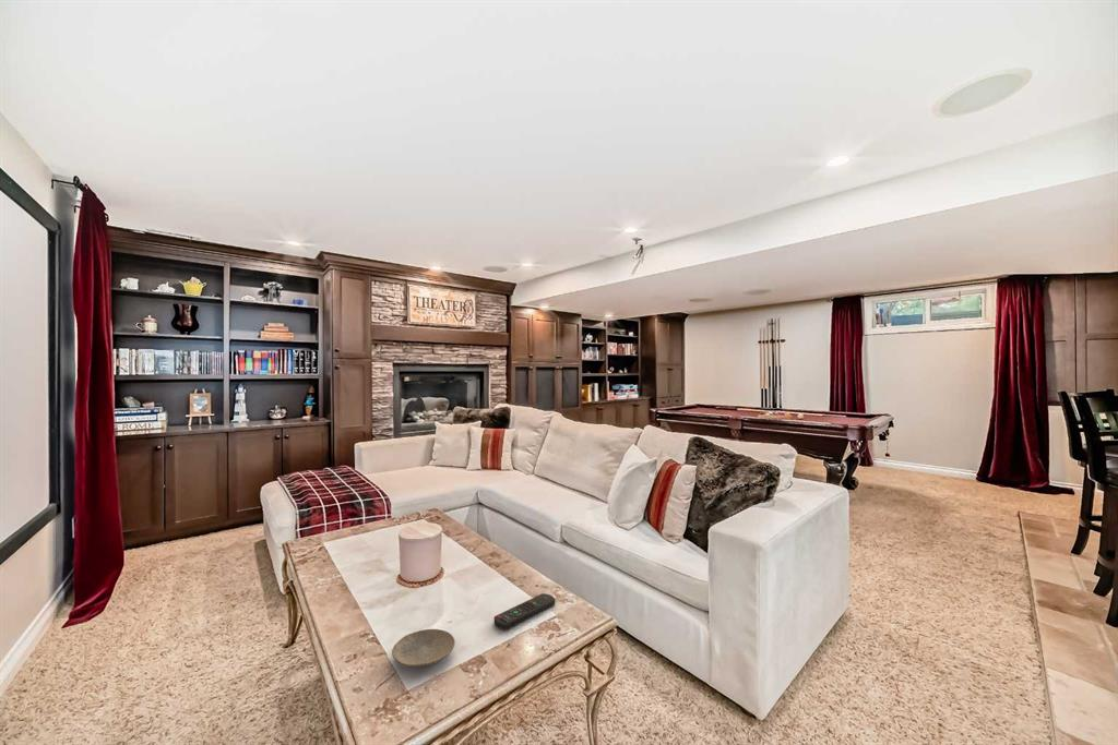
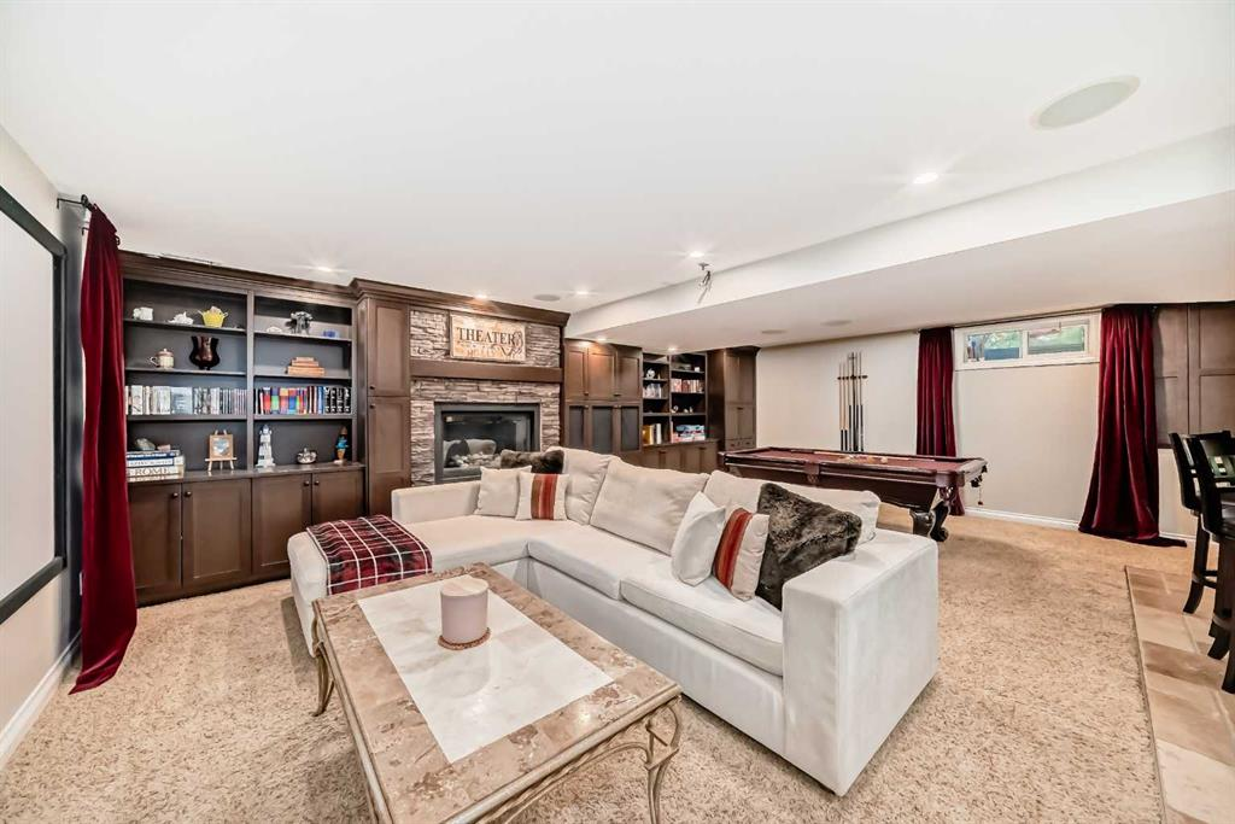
- plate [391,628,456,669]
- remote control [493,592,556,630]
